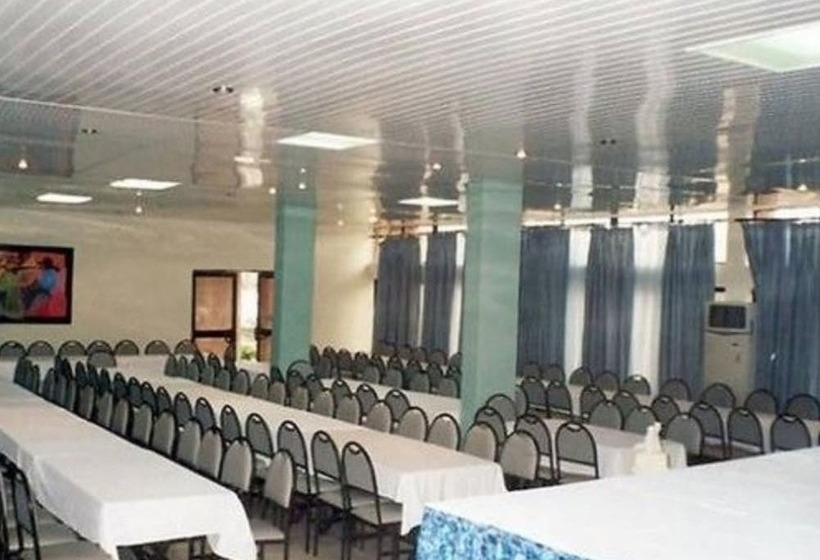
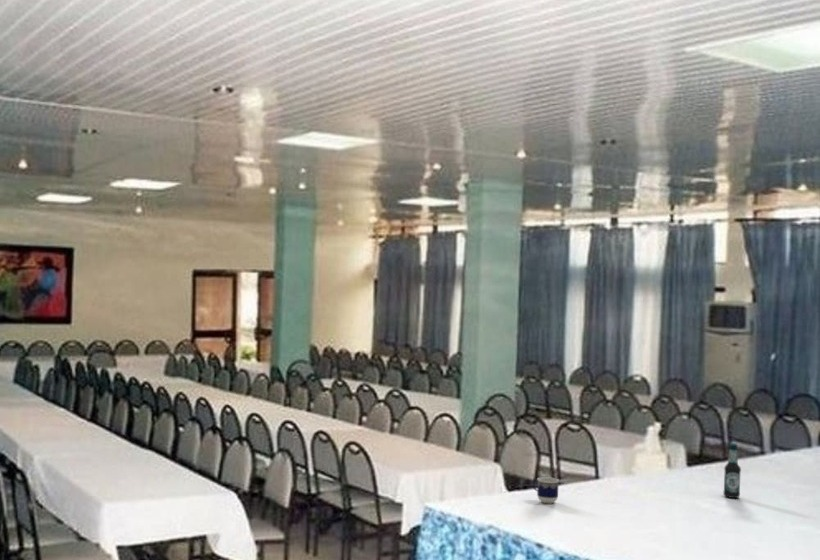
+ bottle [722,442,742,499]
+ cup [532,476,560,504]
